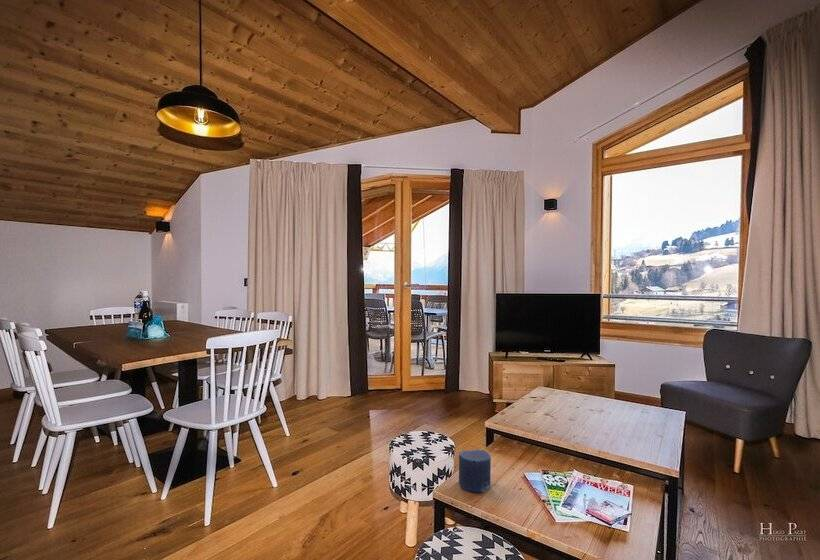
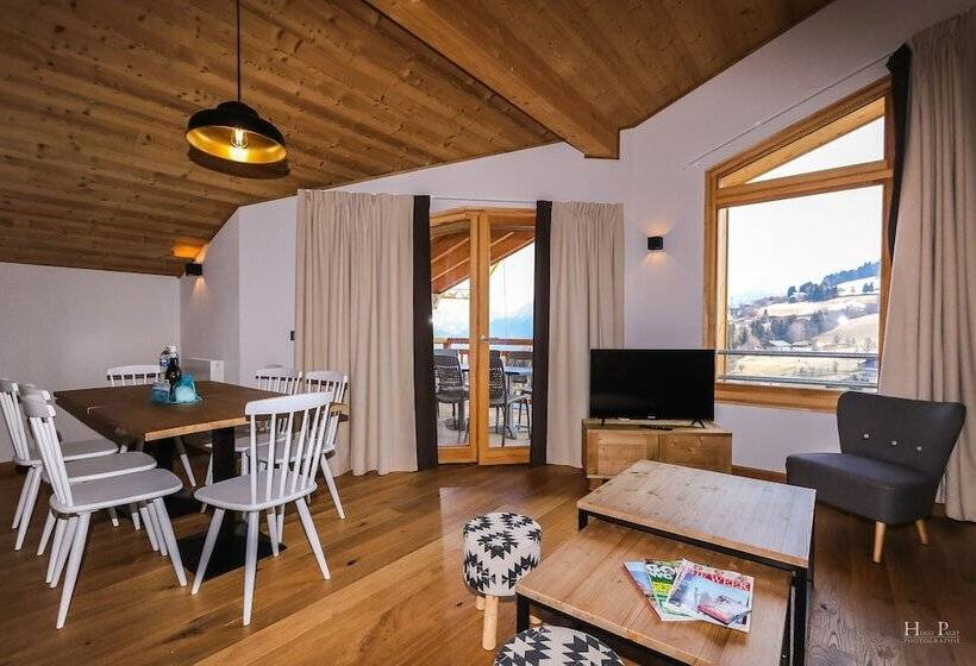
- candle [458,448,492,494]
